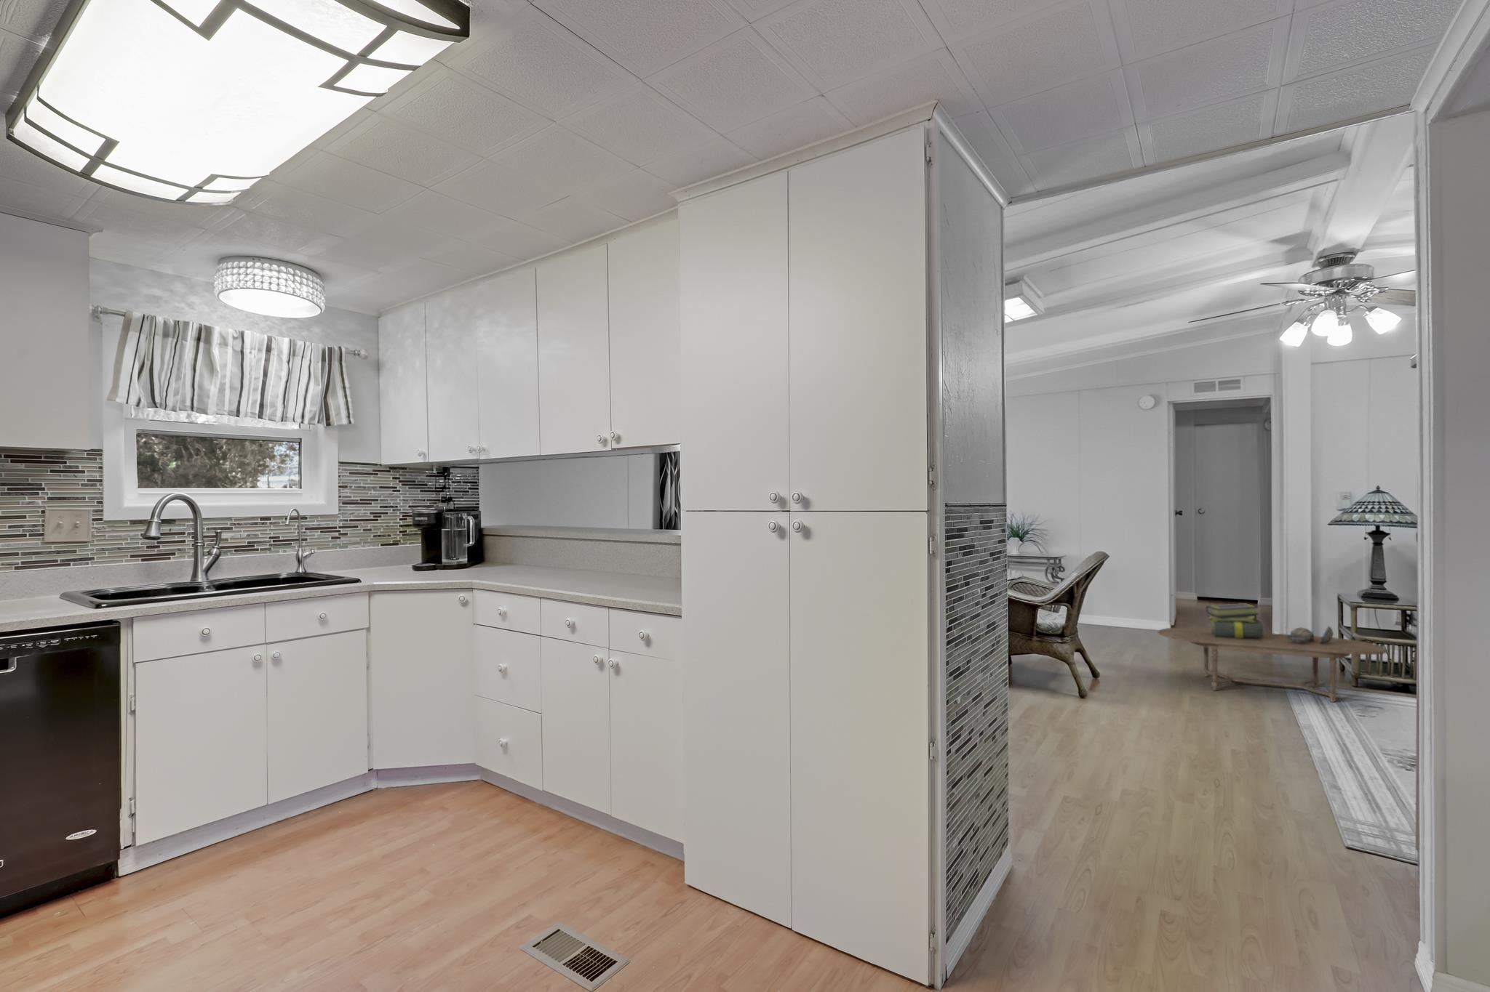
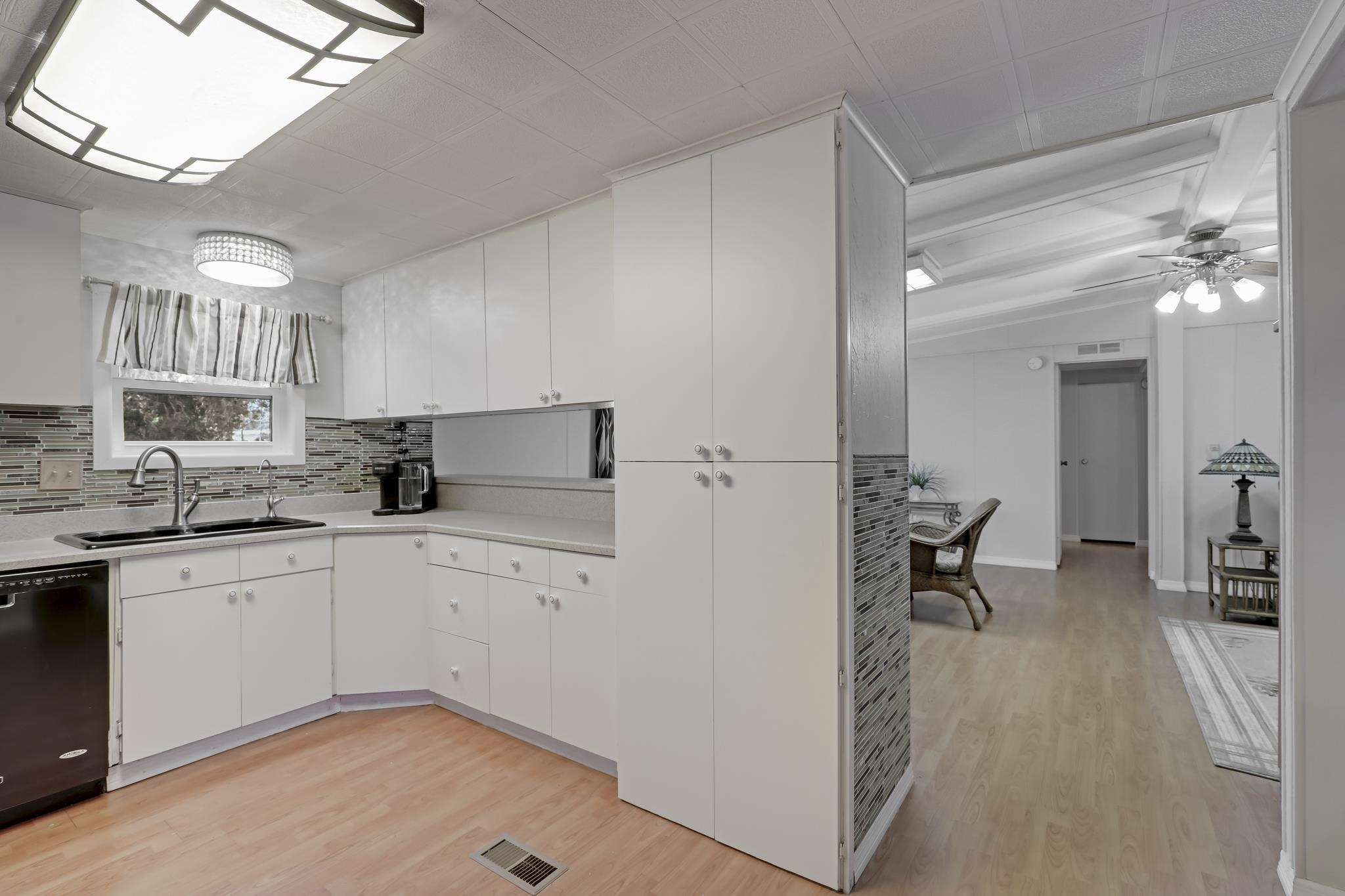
- coffee table [1158,627,1389,703]
- decorative bowl [1287,626,1334,644]
- stack of books [1205,602,1264,639]
